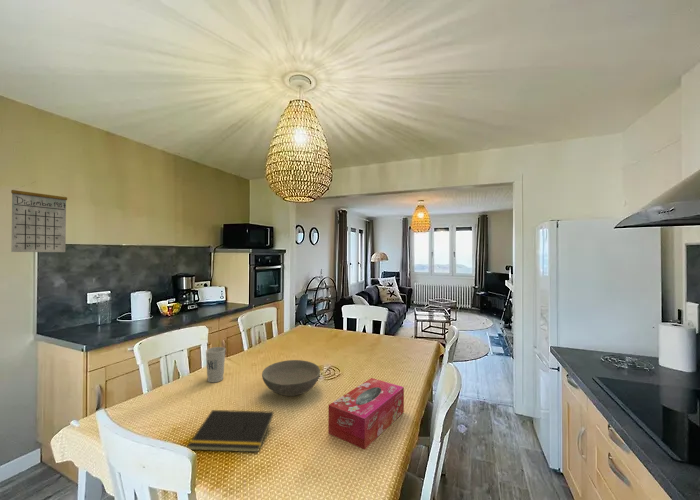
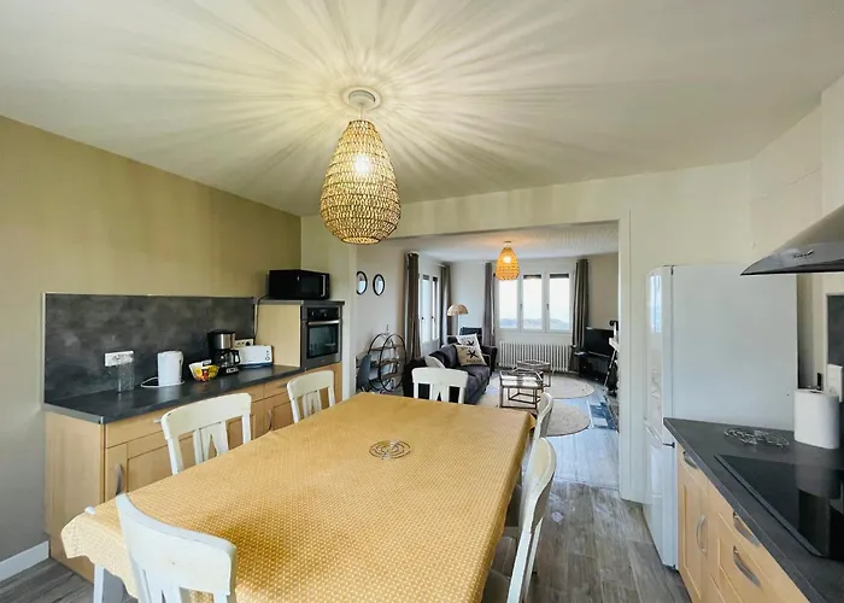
- cup [205,346,226,383]
- notepad [186,409,275,453]
- calendar [10,181,68,253]
- tissue box [327,377,405,451]
- bowl [261,359,321,397]
